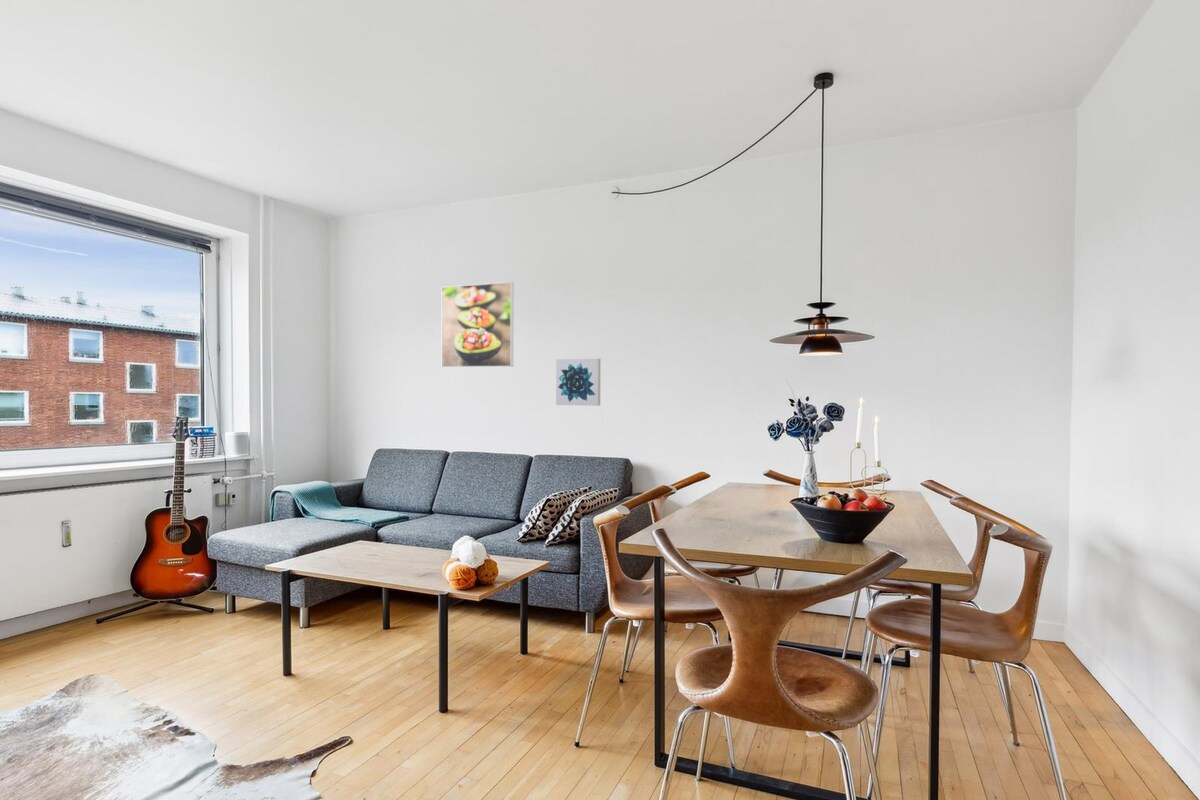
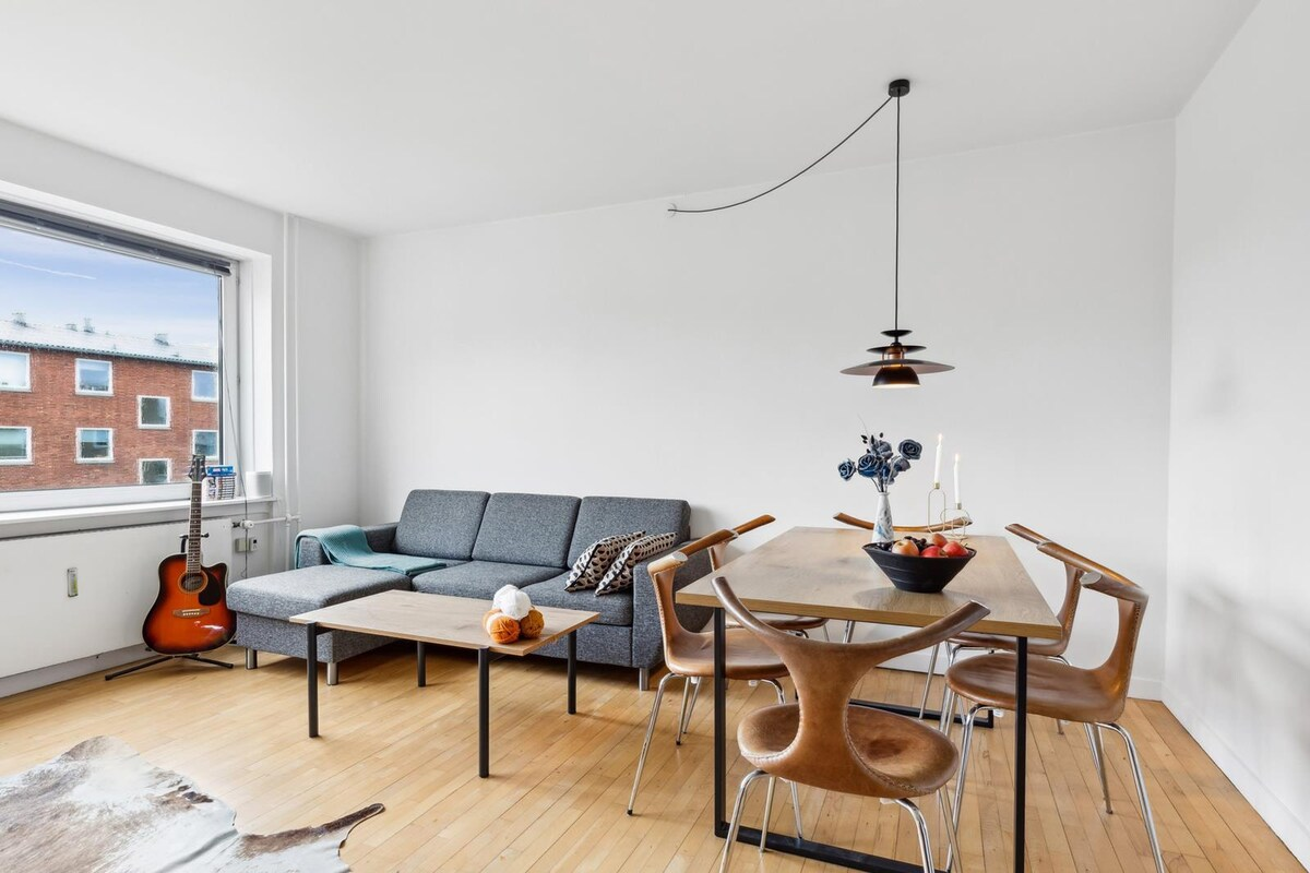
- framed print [441,281,514,368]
- wall art [555,358,601,407]
